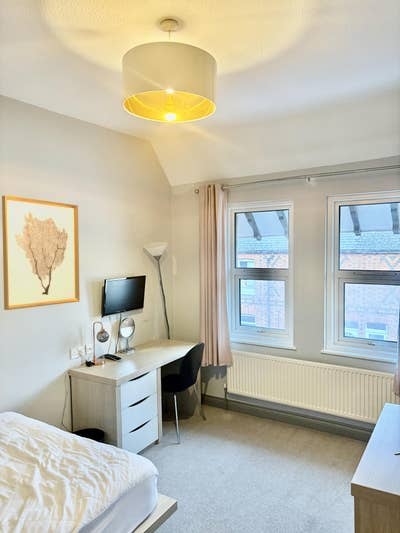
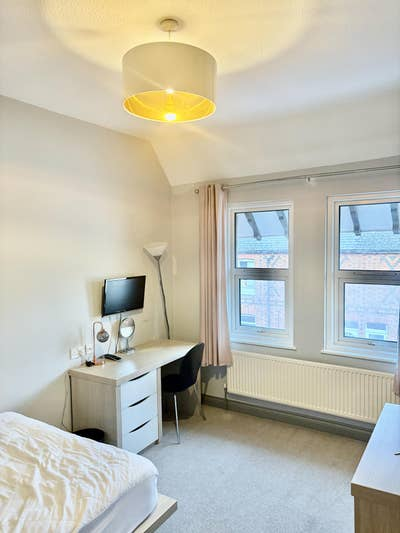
- wall art [1,194,80,311]
